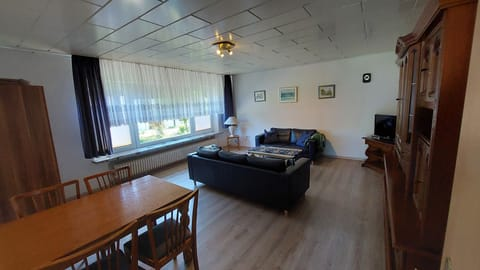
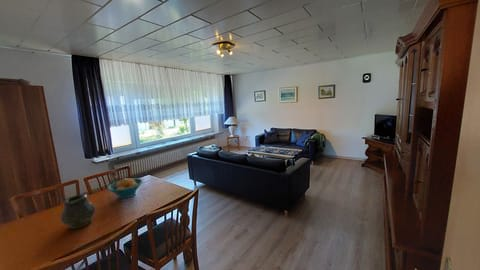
+ fruit bowl [106,177,144,199]
+ vase [60,193,96,230]
